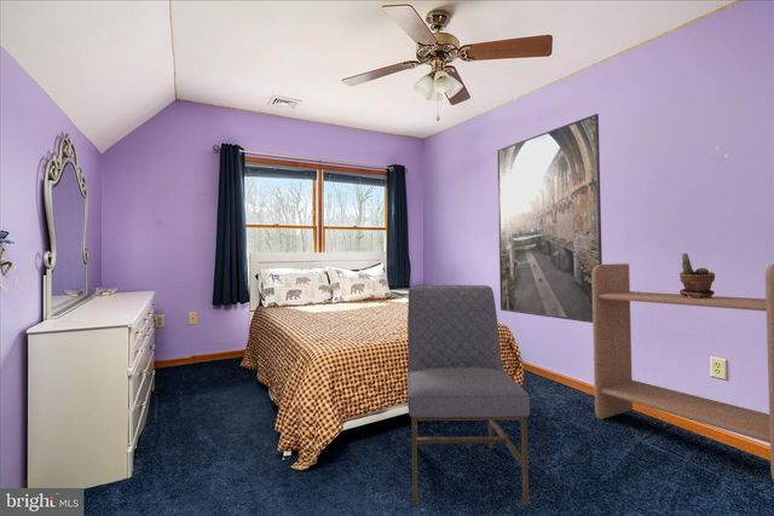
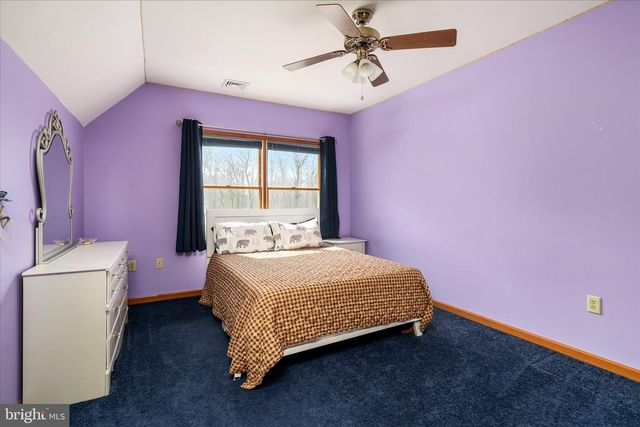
- chair [406,284,531,508]
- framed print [496,112,603,324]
- bookshelf [591,262,774,481]
- potted plant [678,251,716,298]
